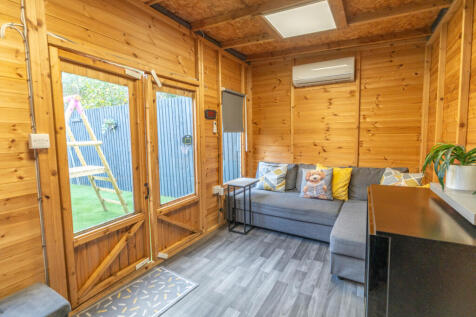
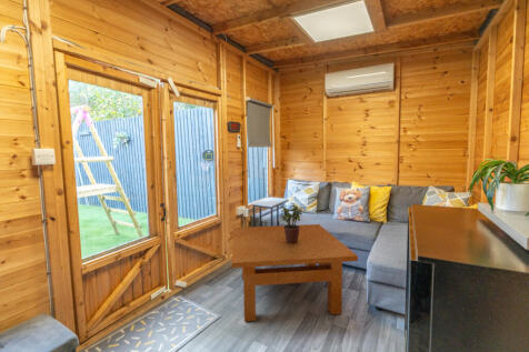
+ table [230,223,359,322]
+ potted plant [279,202,303,243]
